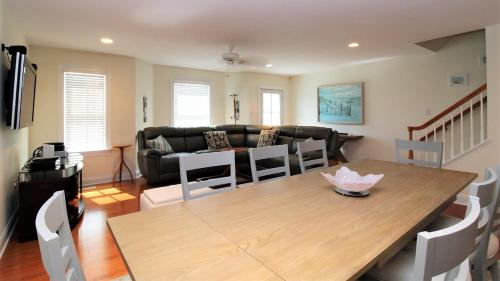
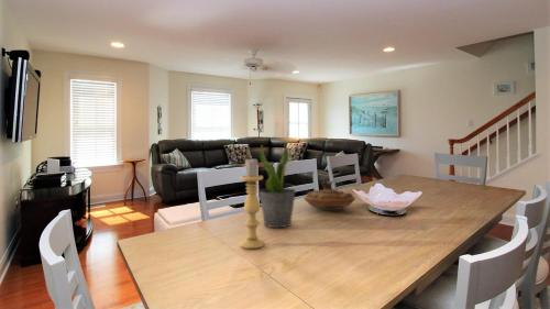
+ candle holder [240,156,265,250]
+ decorative bowl [302,180,356,211]
+ potted plant [257,142,297,229]
